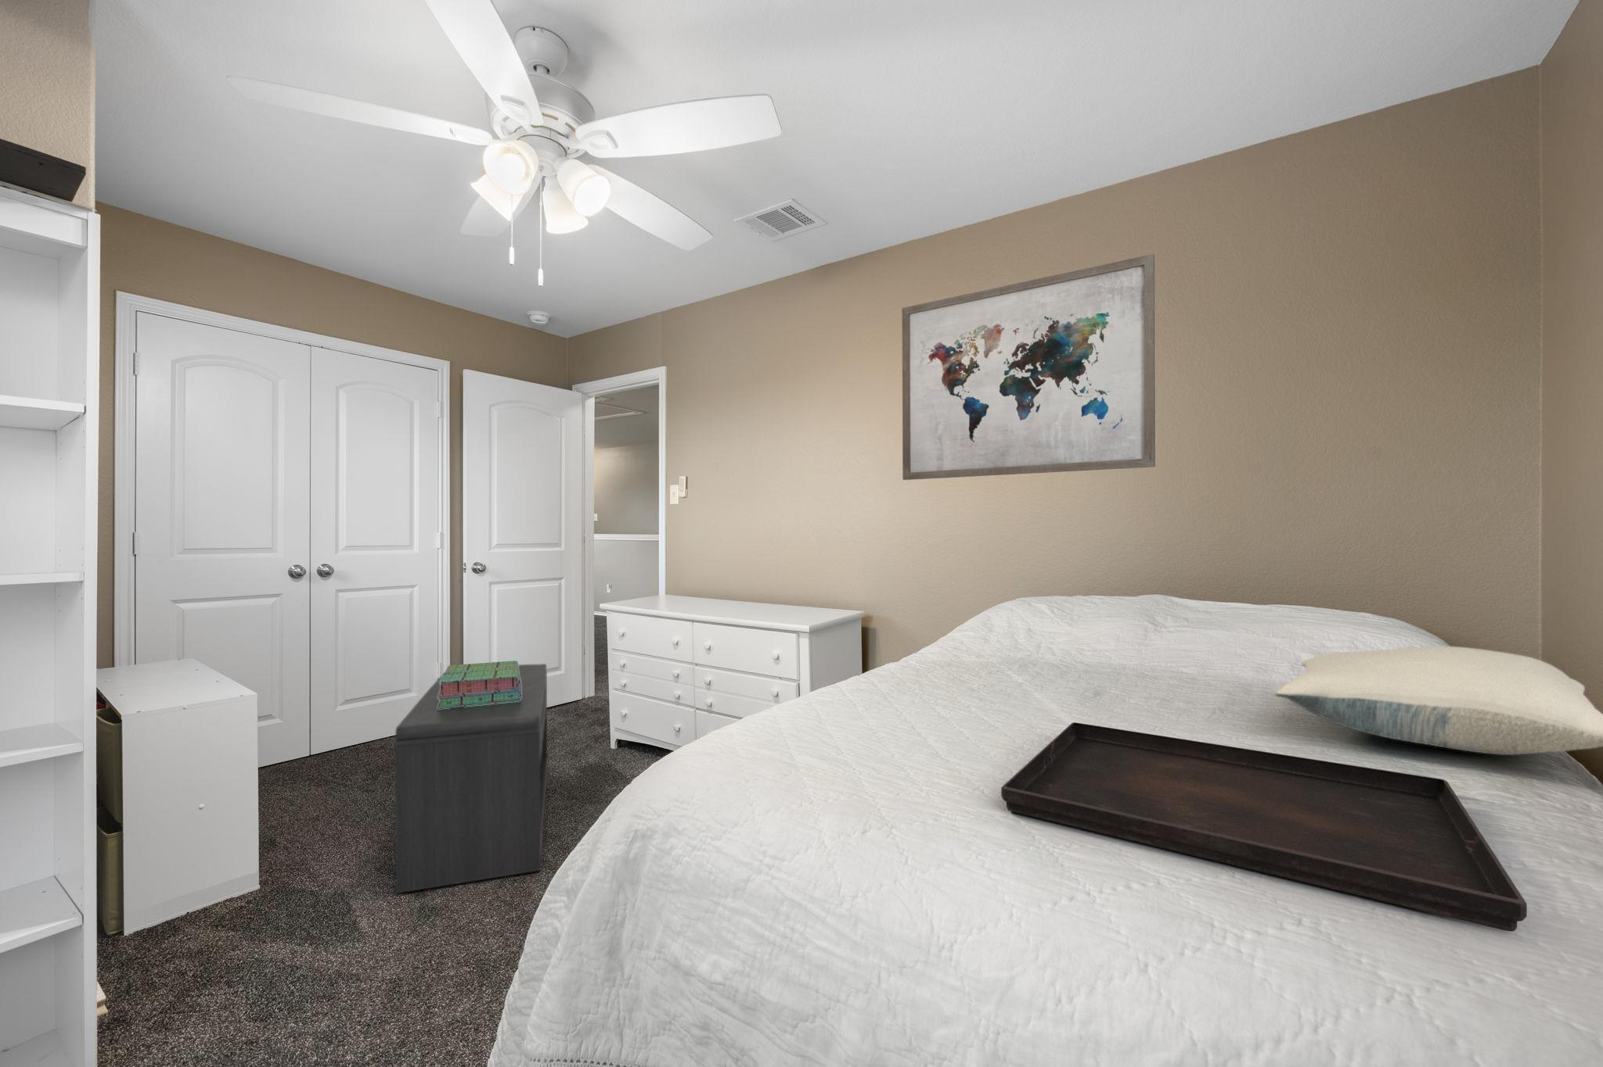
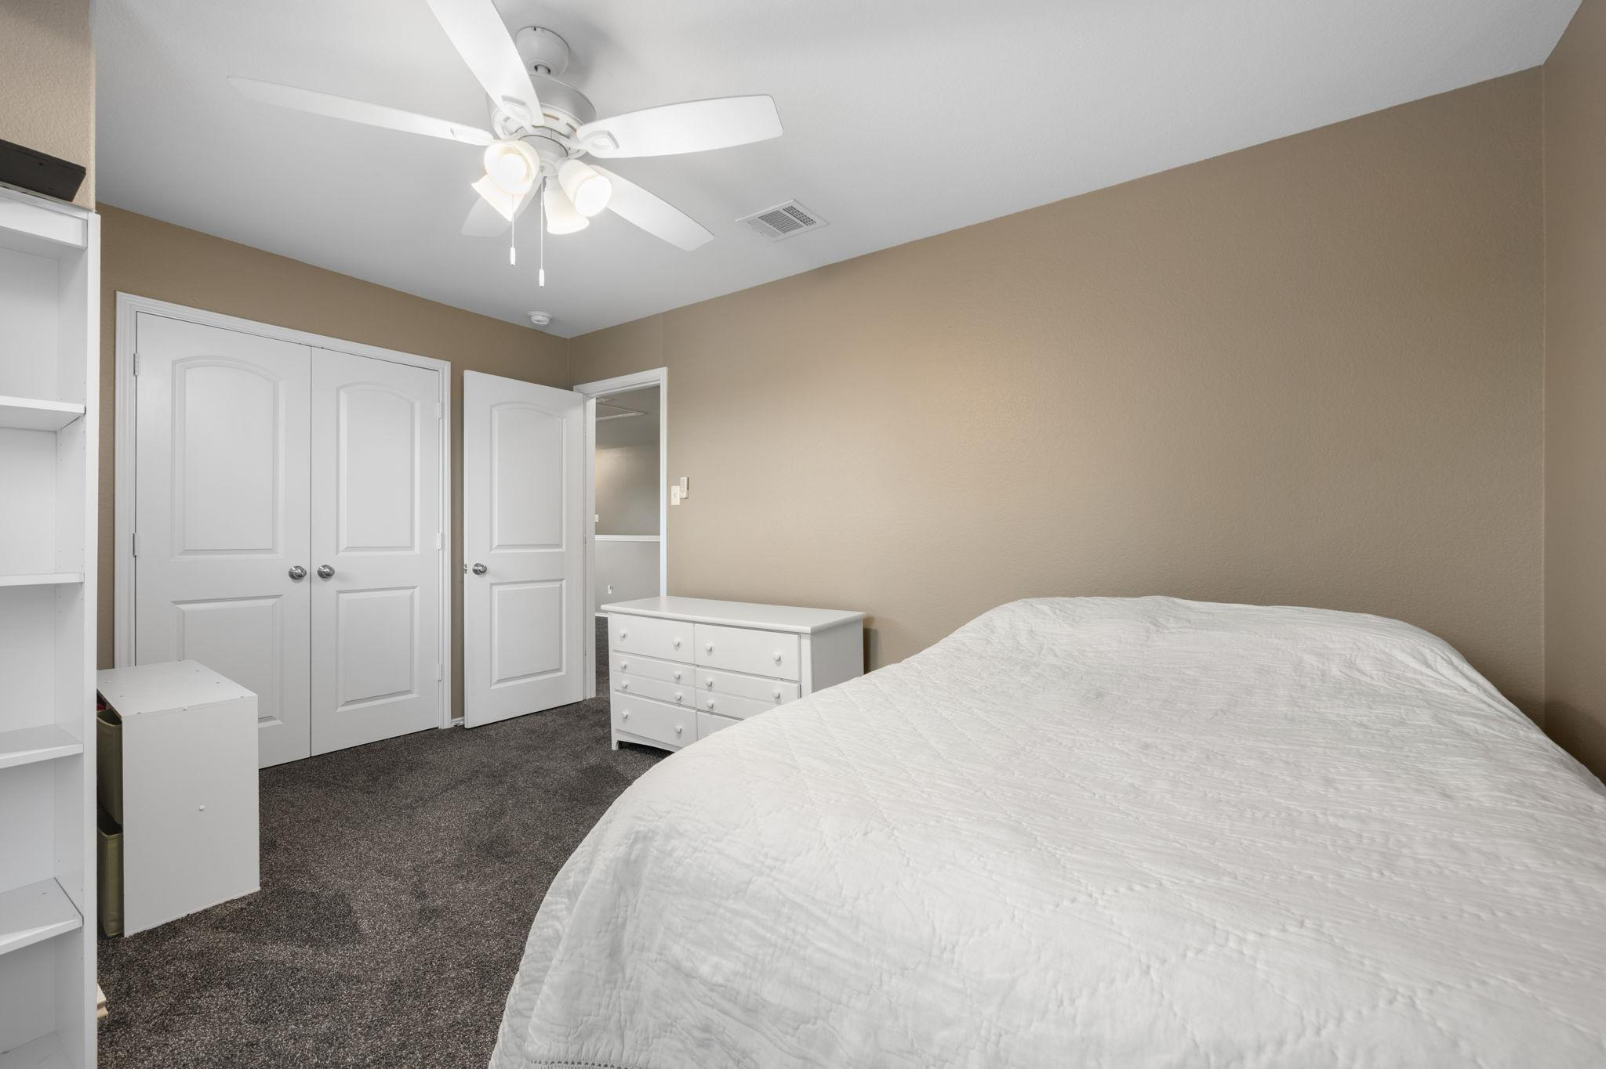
- bench [393,663,548,894]
- pillow [1274,645,1603,756]
- stack of books [437,660,521,709]
- wall art [902,254,1156,481]
- serving tray [1000,722,1528,932]
